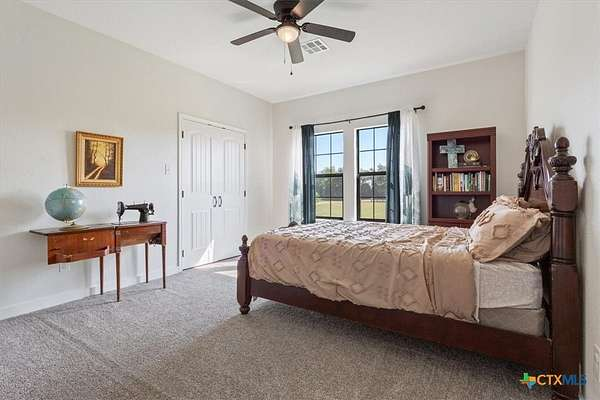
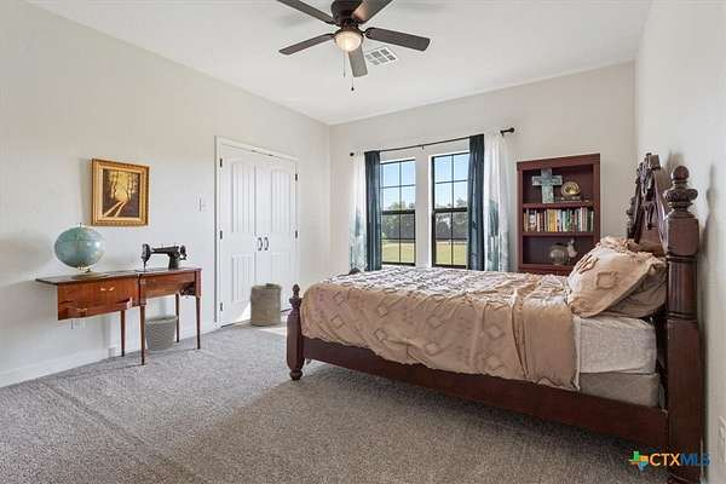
+ wastebasket [144,313,179,355]
+ laundry hamper [248,282,284,327]
